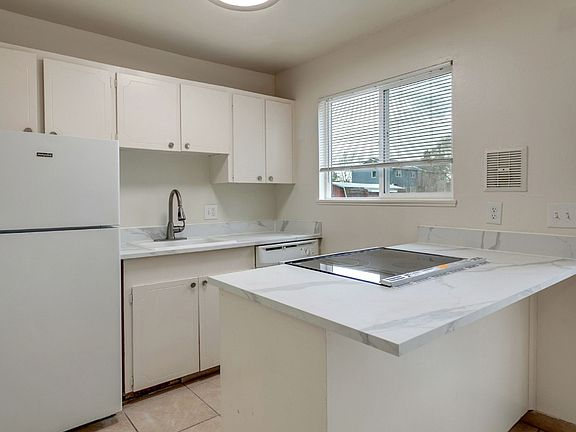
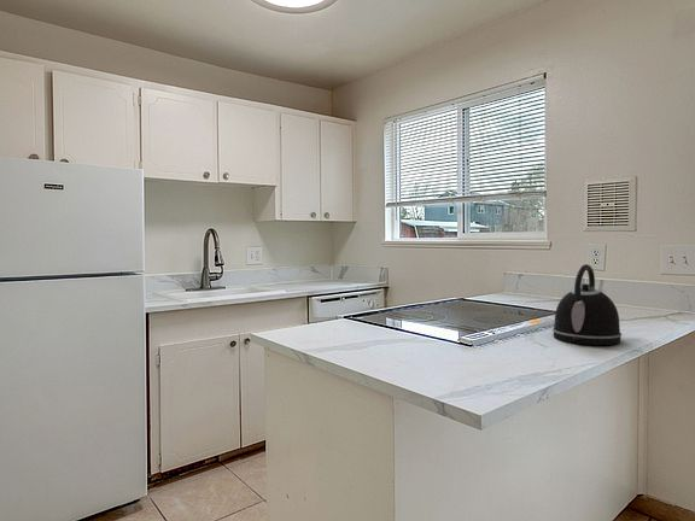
+ kettle [551,263,623,346]
